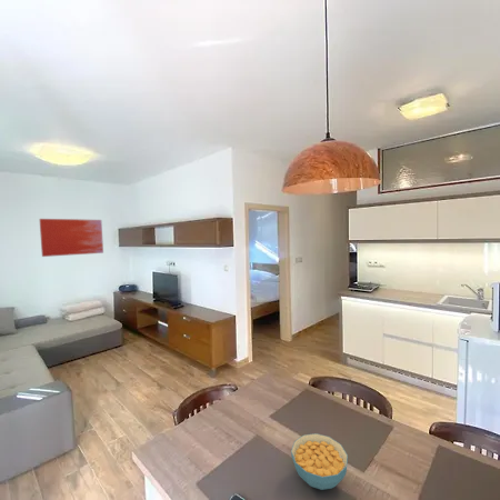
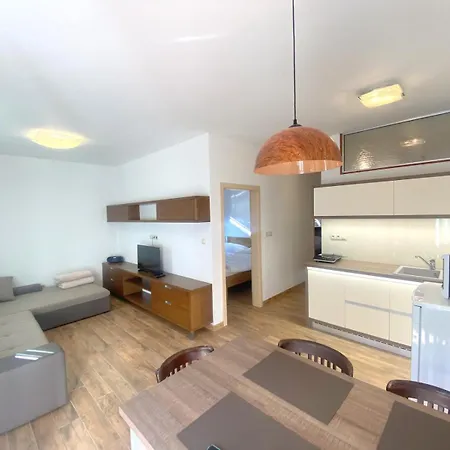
- cereal bowl [290,432,349,491]
- wall art [39,218,104,258]
